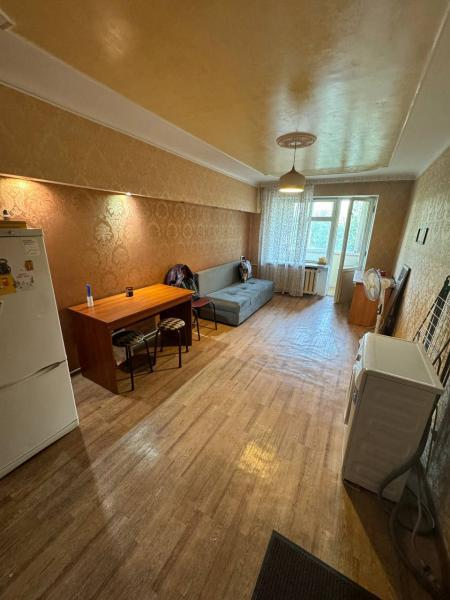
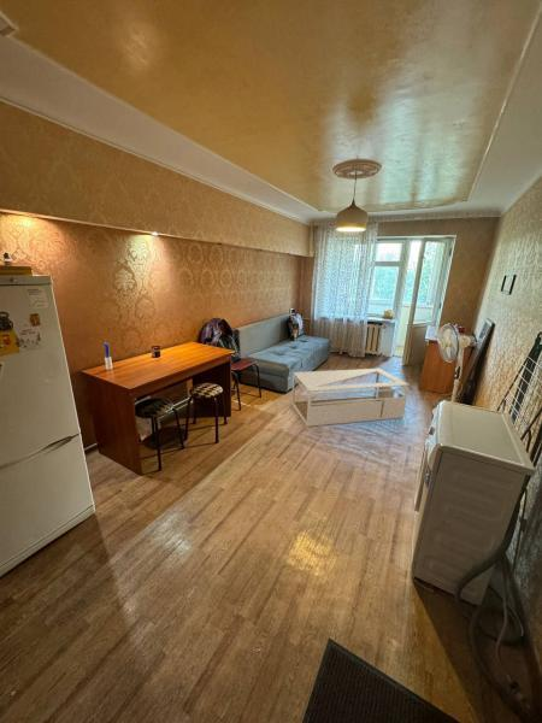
+ coffee table [290,368,411,428]
